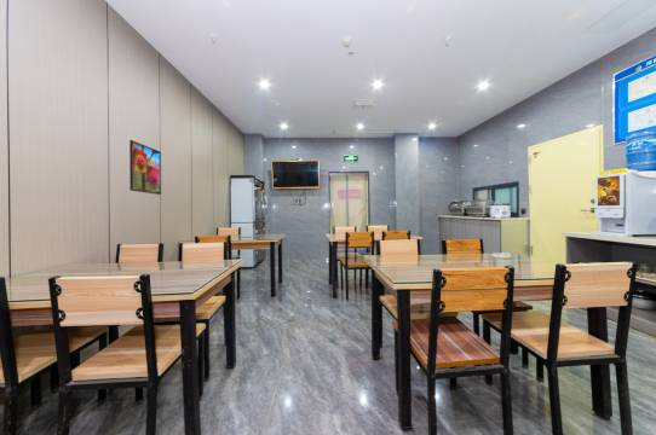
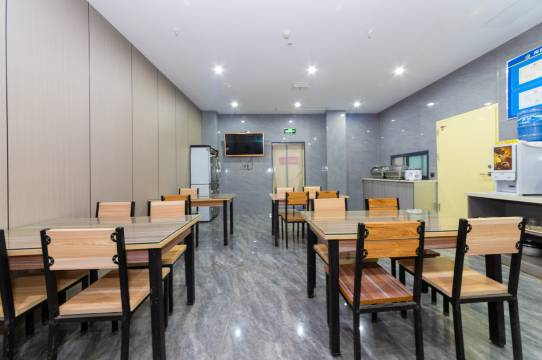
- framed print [128,139,162,196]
